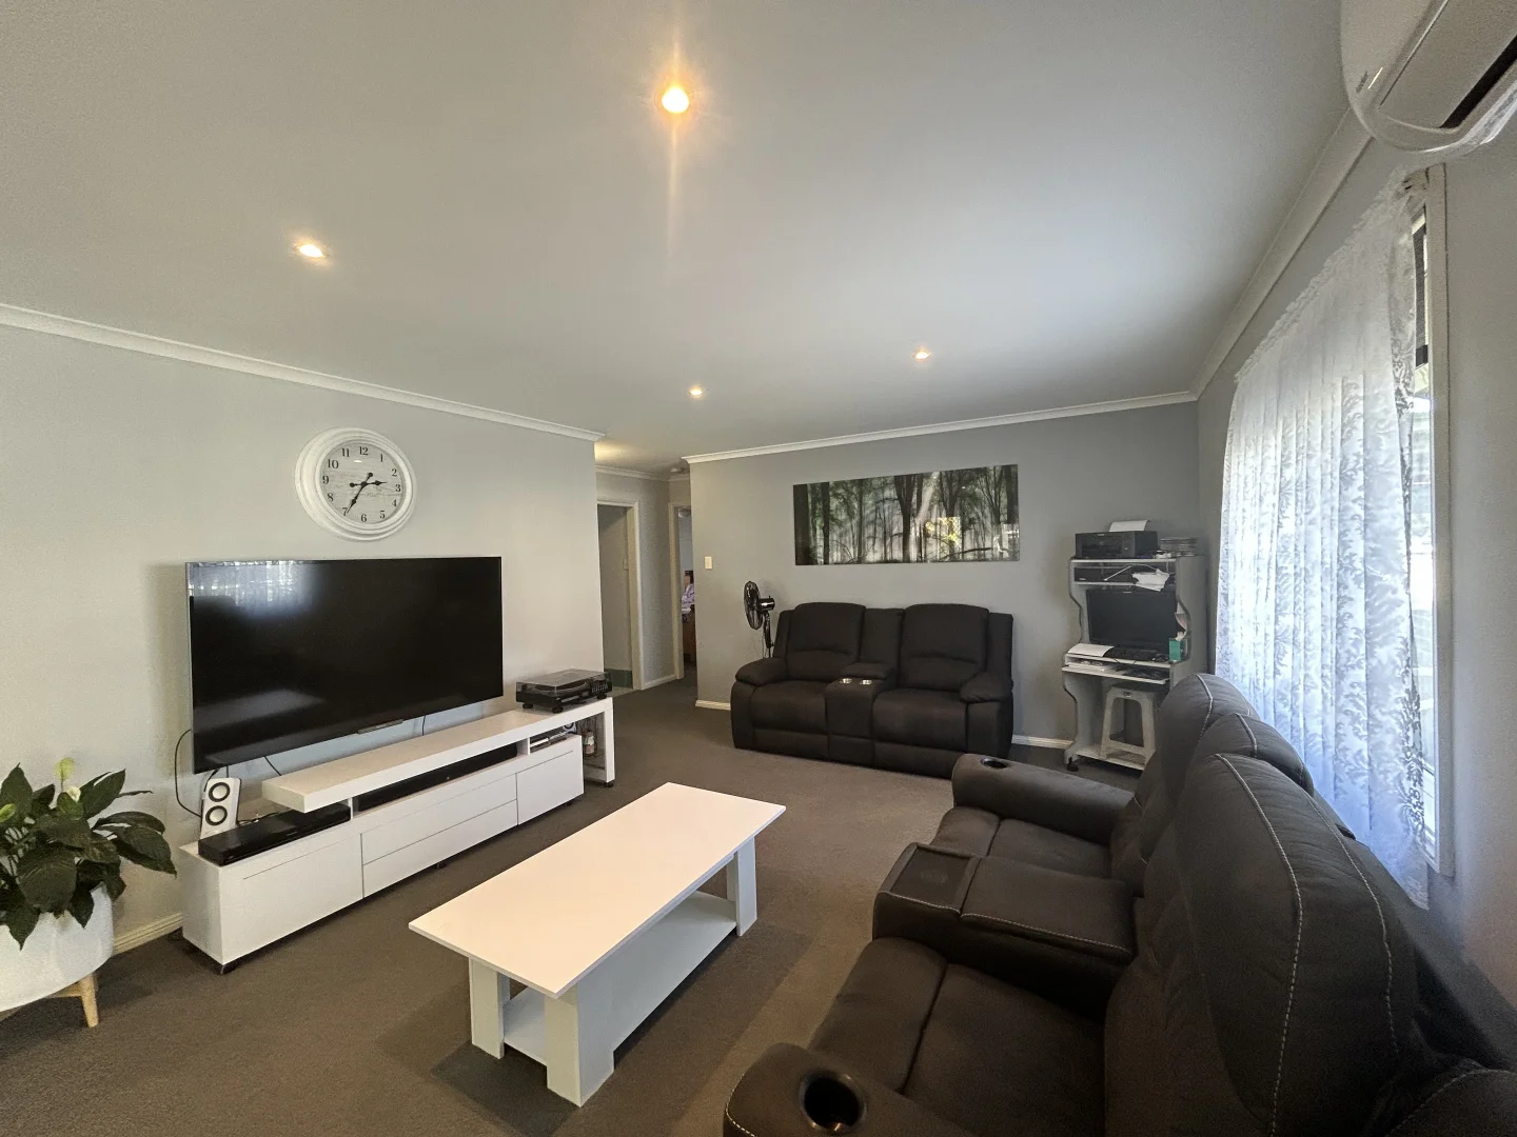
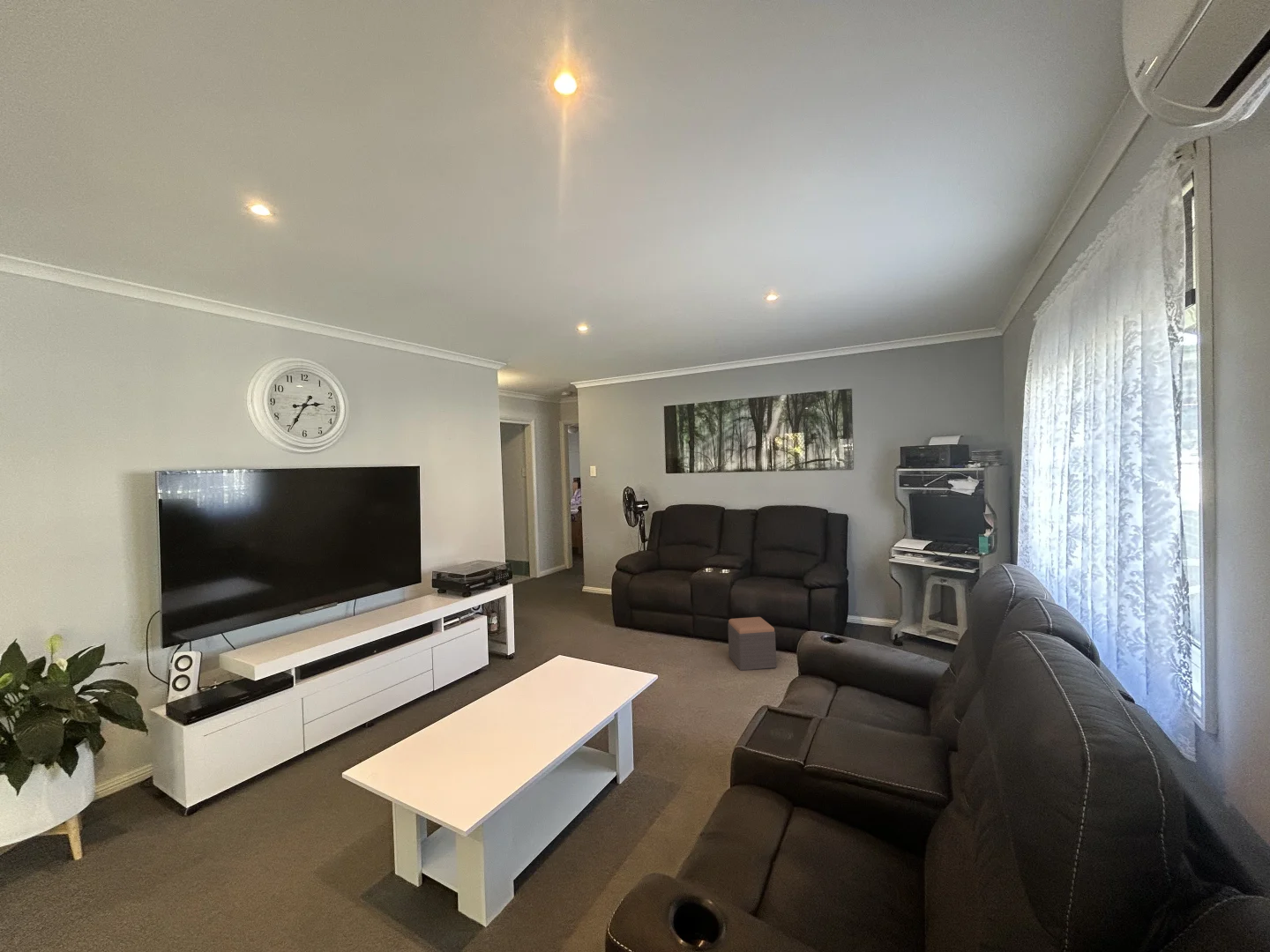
+ footstool [727,616,777,672]
